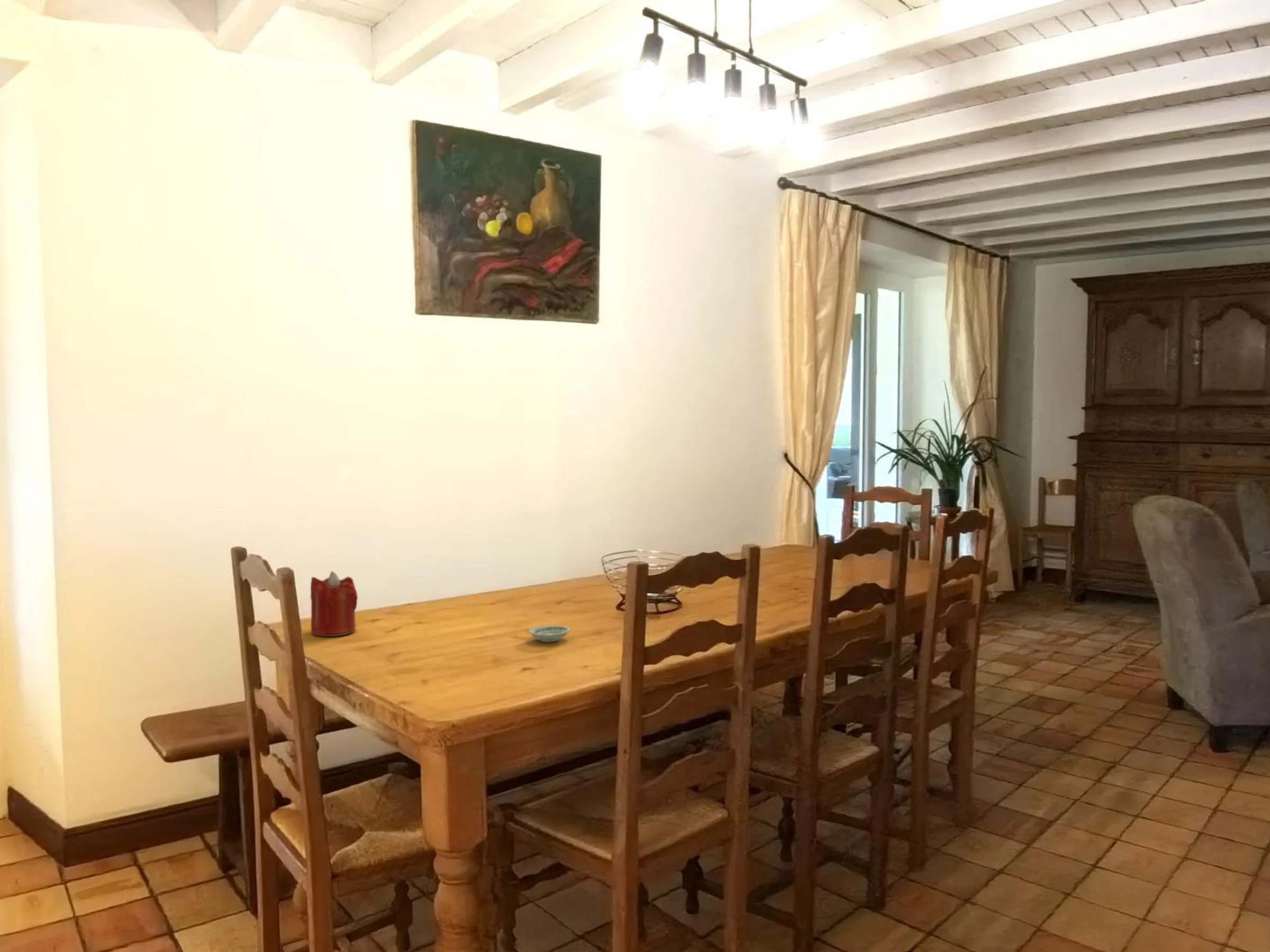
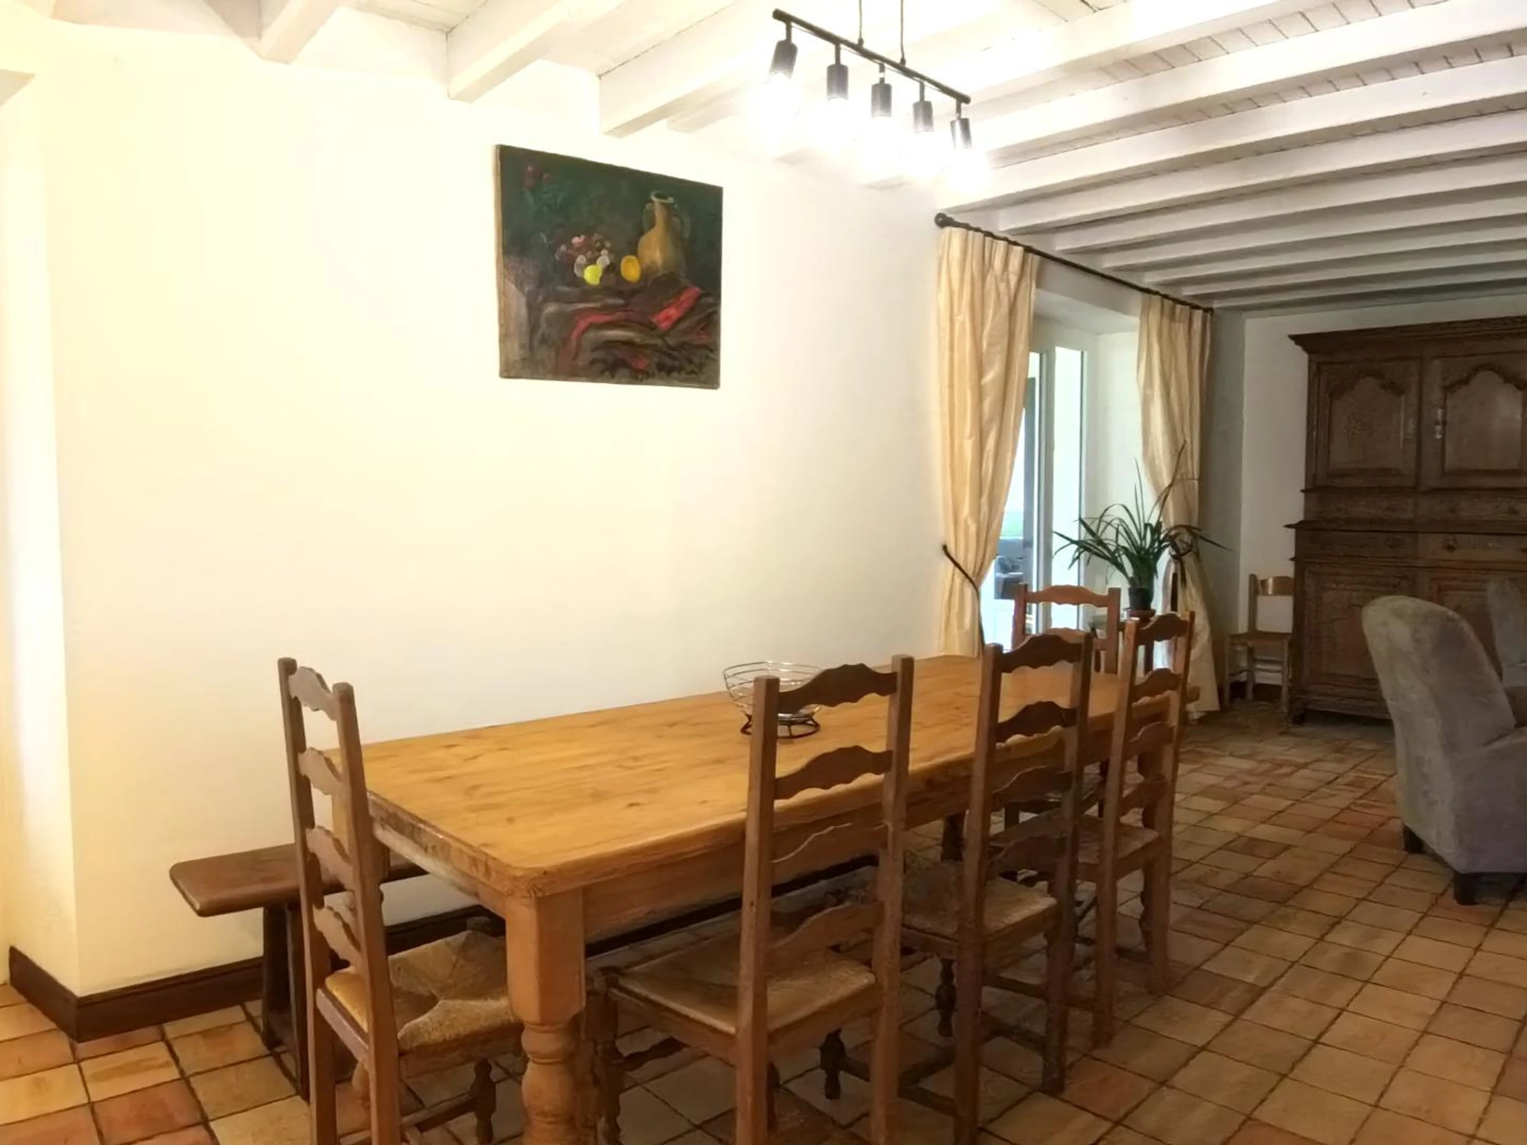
- saucer [529,625,570,643]
- candle [310,571,358,637]
